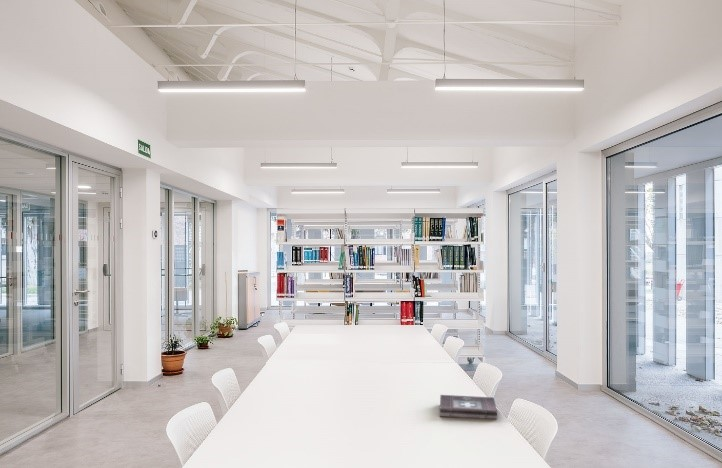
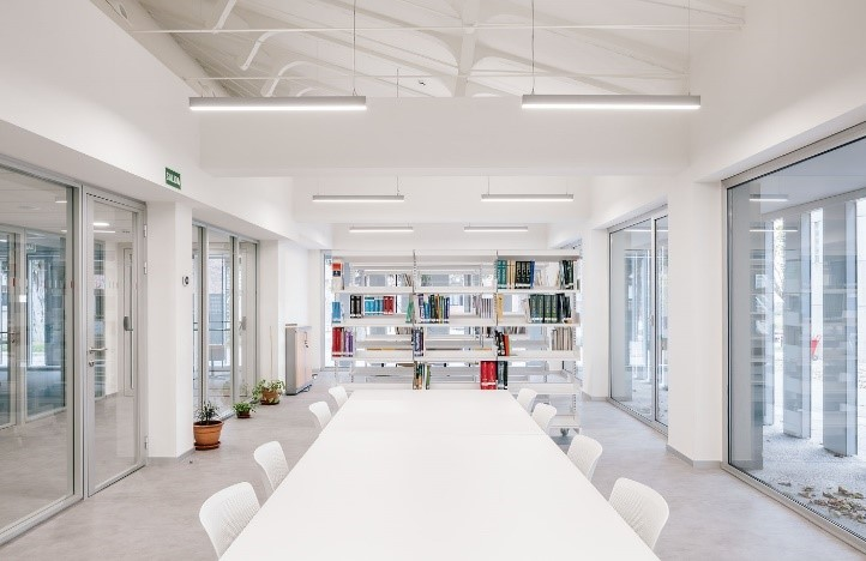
- first aid kit [439,394,498,420]
